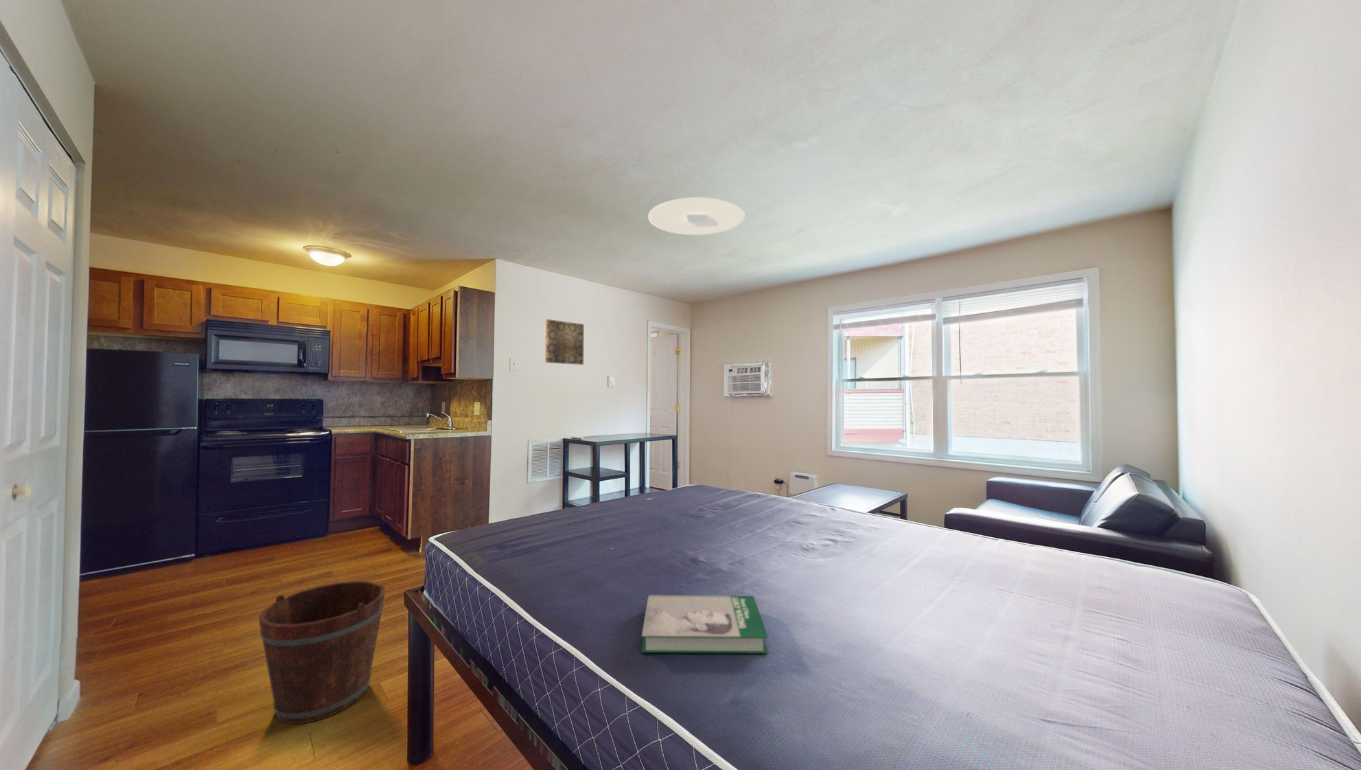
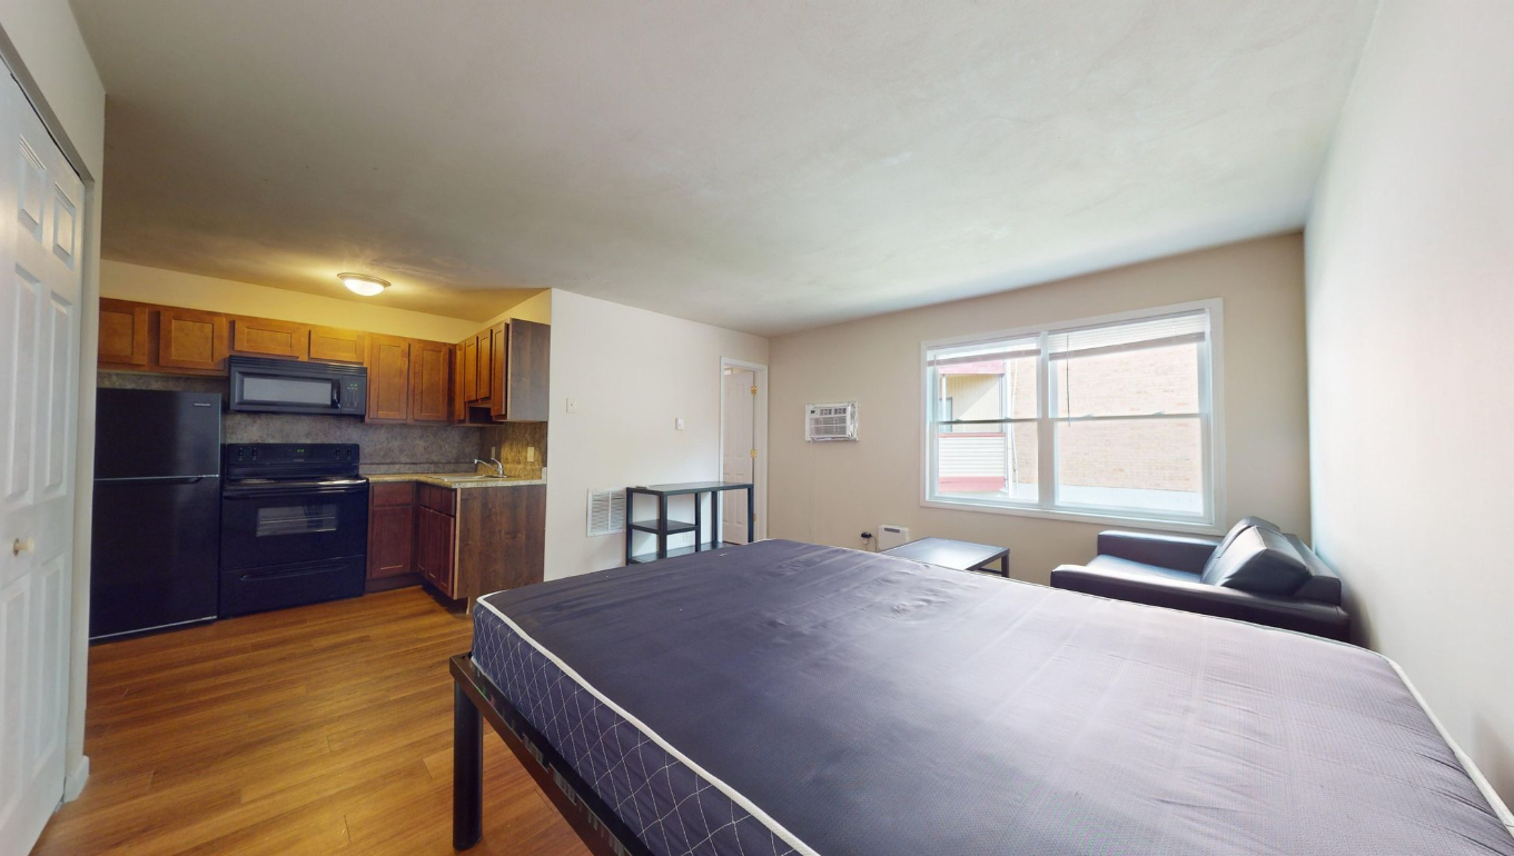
- bucket [258,580,386,725]
- wall art [544,318,585,366]
- book [640,594,769,655]
- ceiling light [647,197,746,236]
